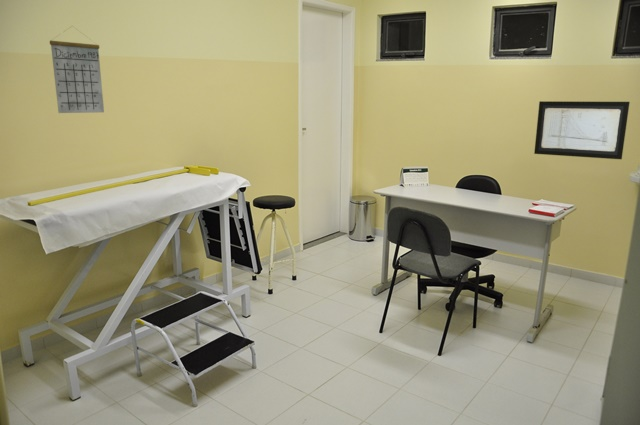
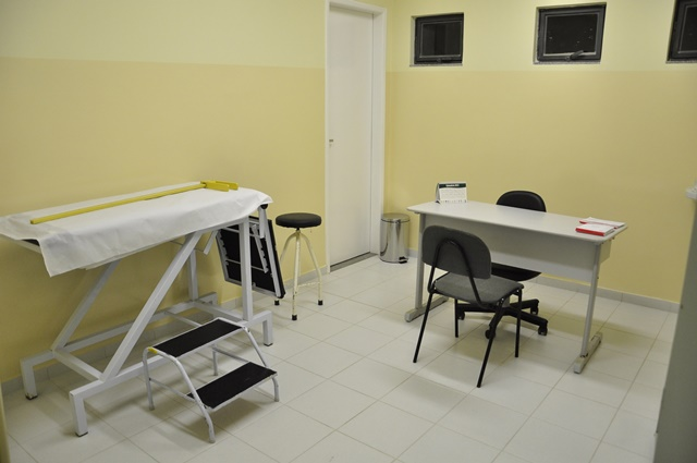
- wall art [533,100,631,160]
- calendar [49,25,105,114]
